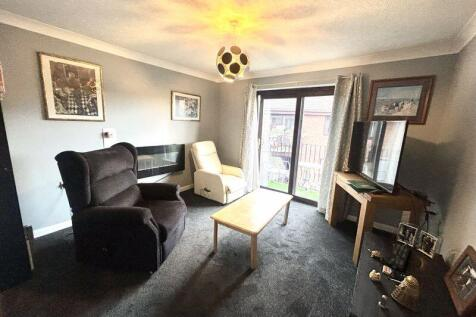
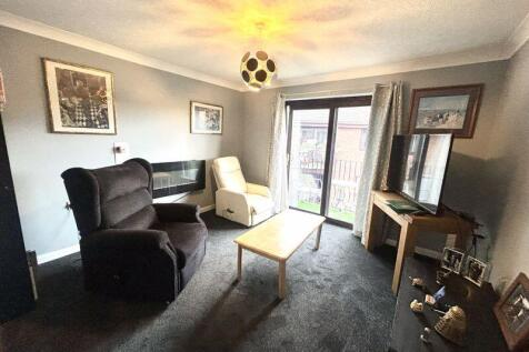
- remote control [385,242,411,273]
